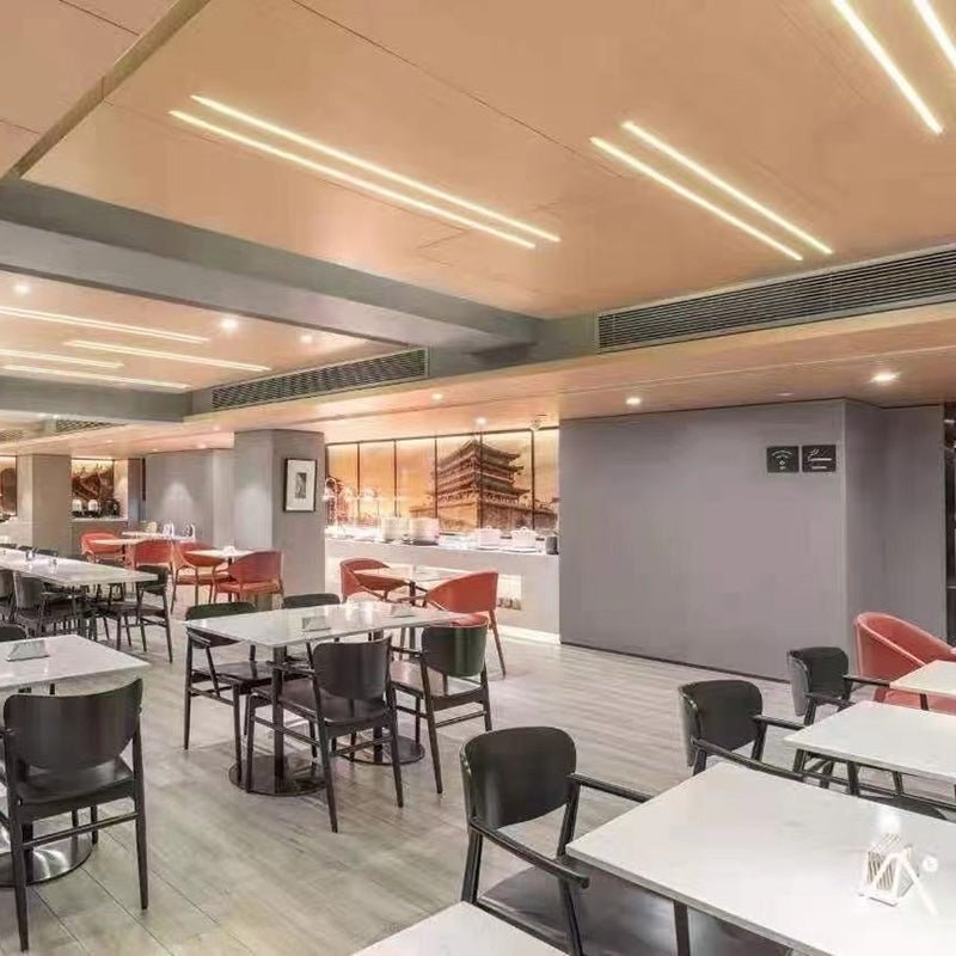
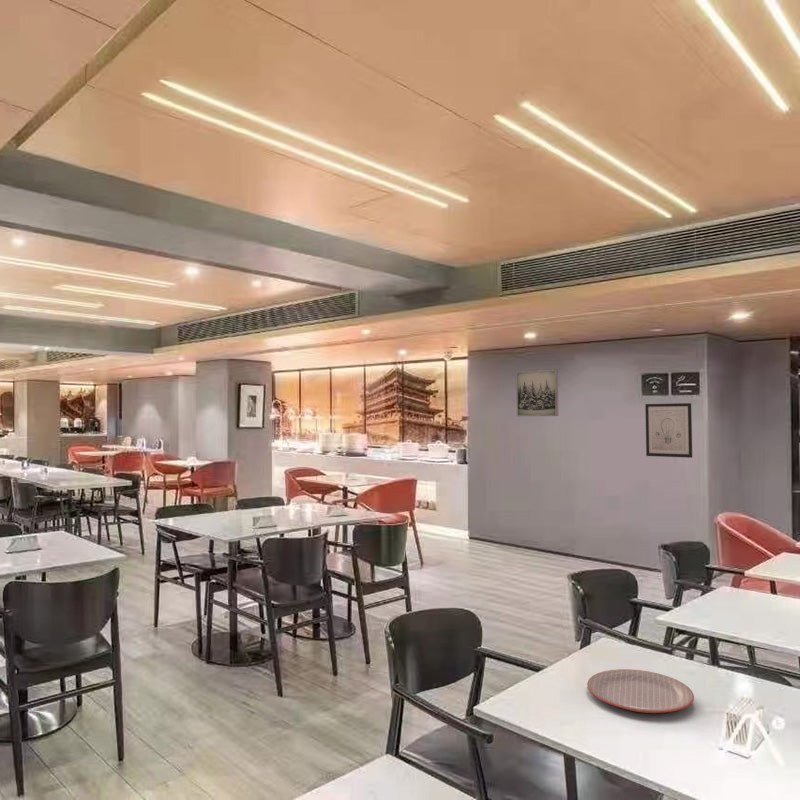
+ plate [586,668,695,714]
+ wall art [515,368,560,417]
+ wall art [644,402,693,459]
